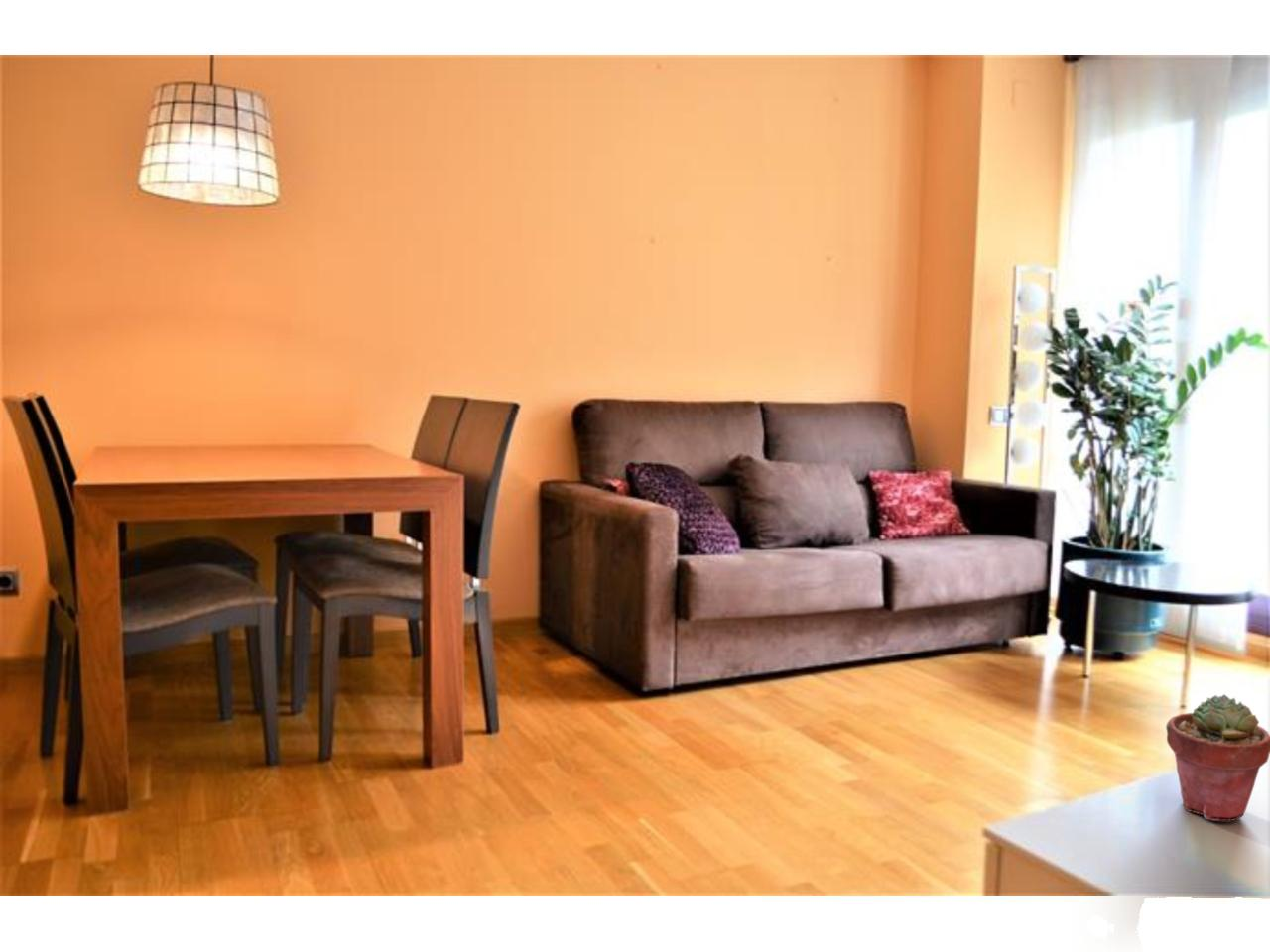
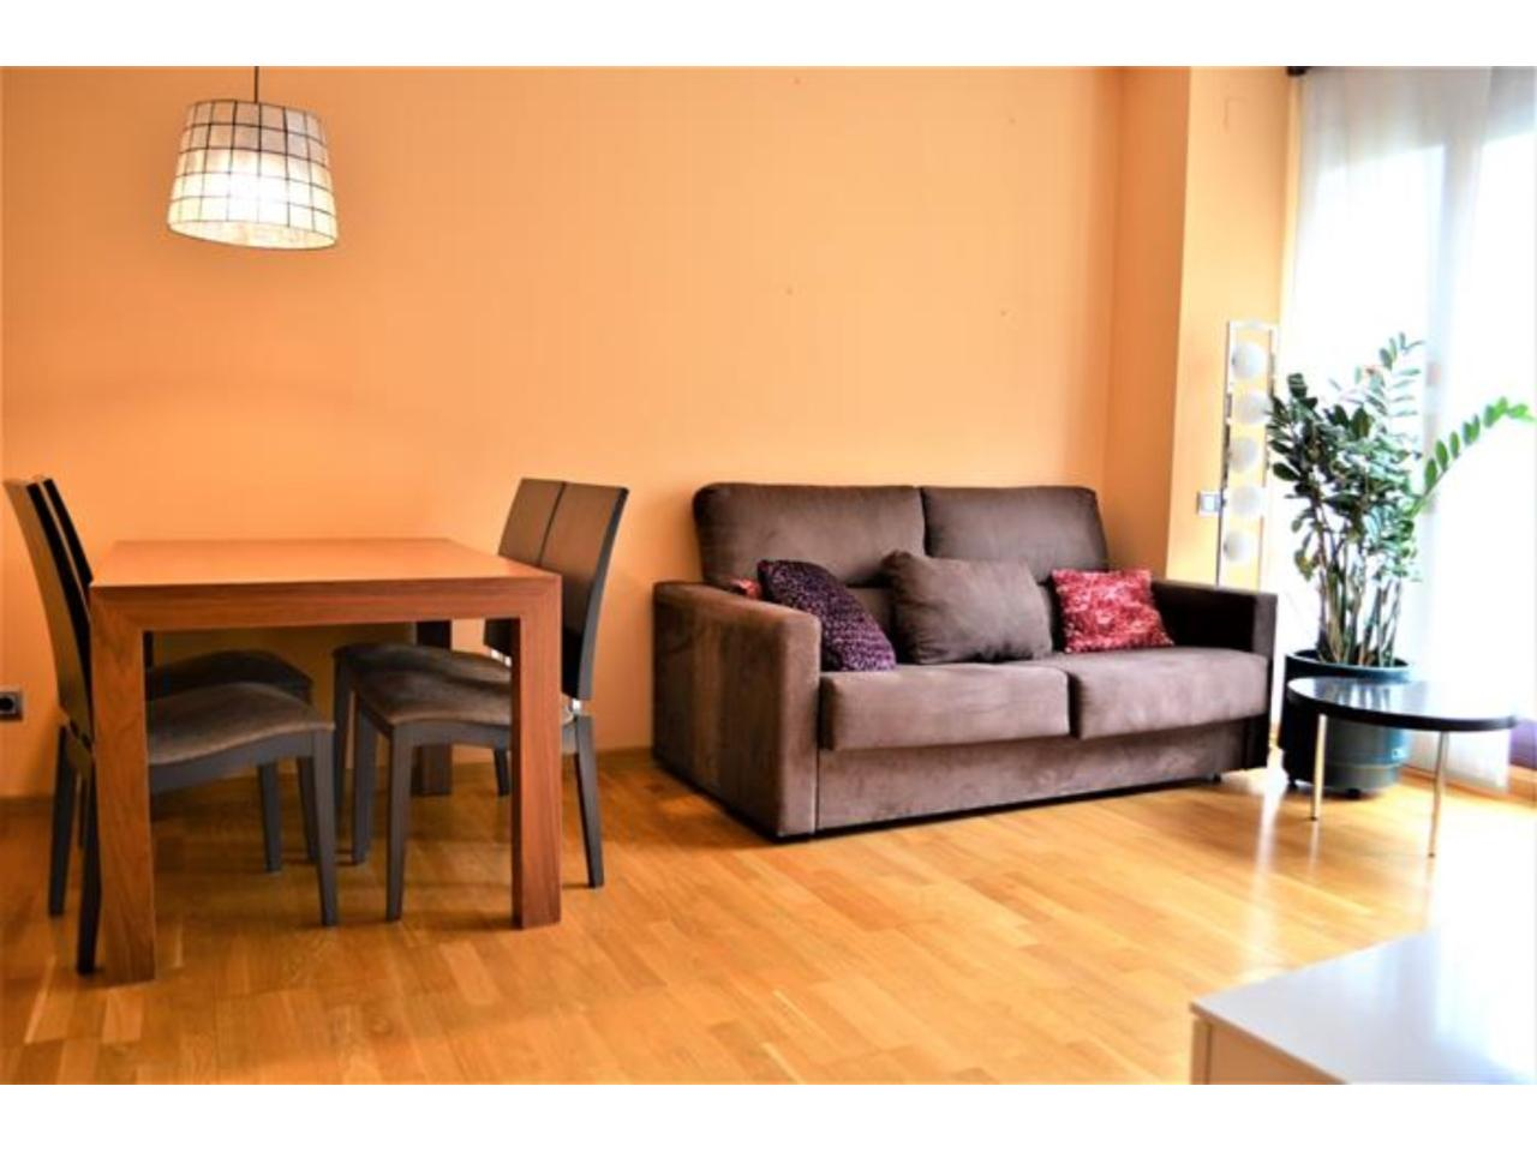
- potted succulent [1165,693,1270,822]
